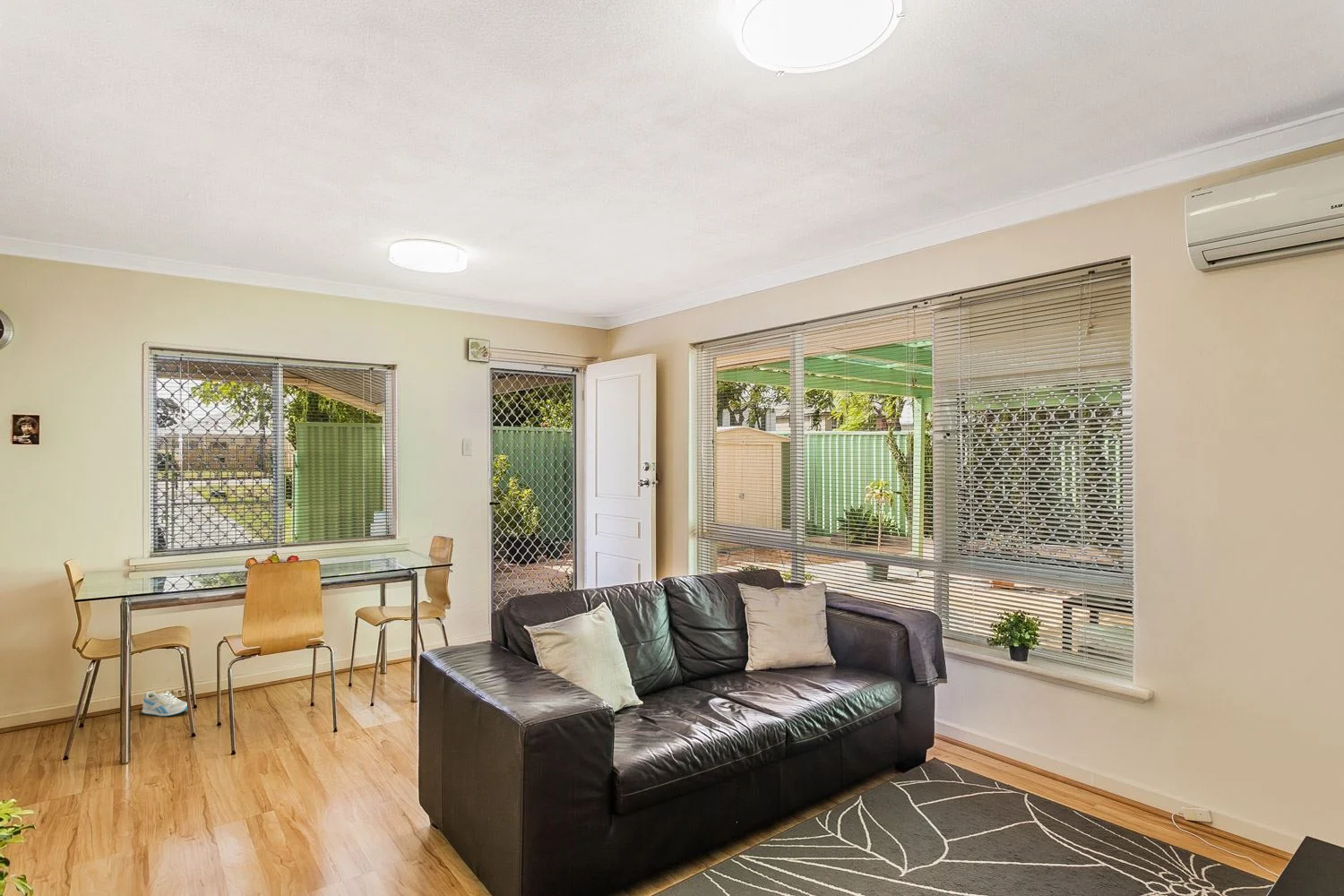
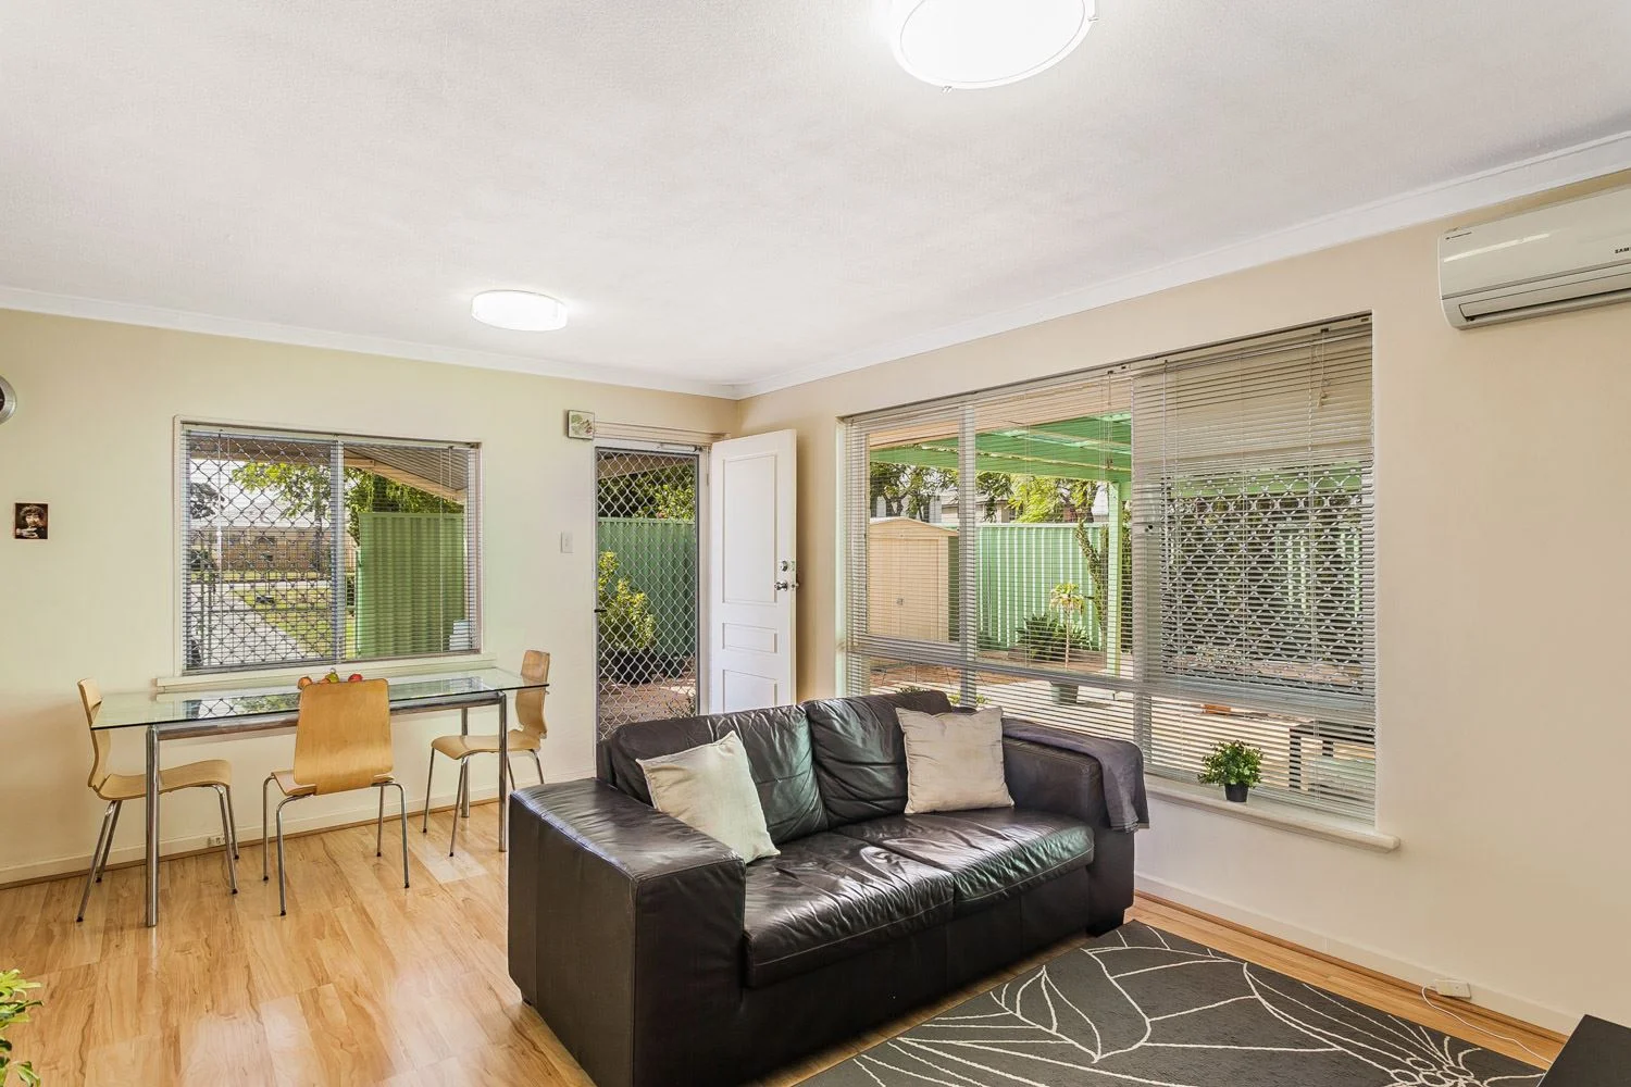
- sneaker [141,690,188,717]
